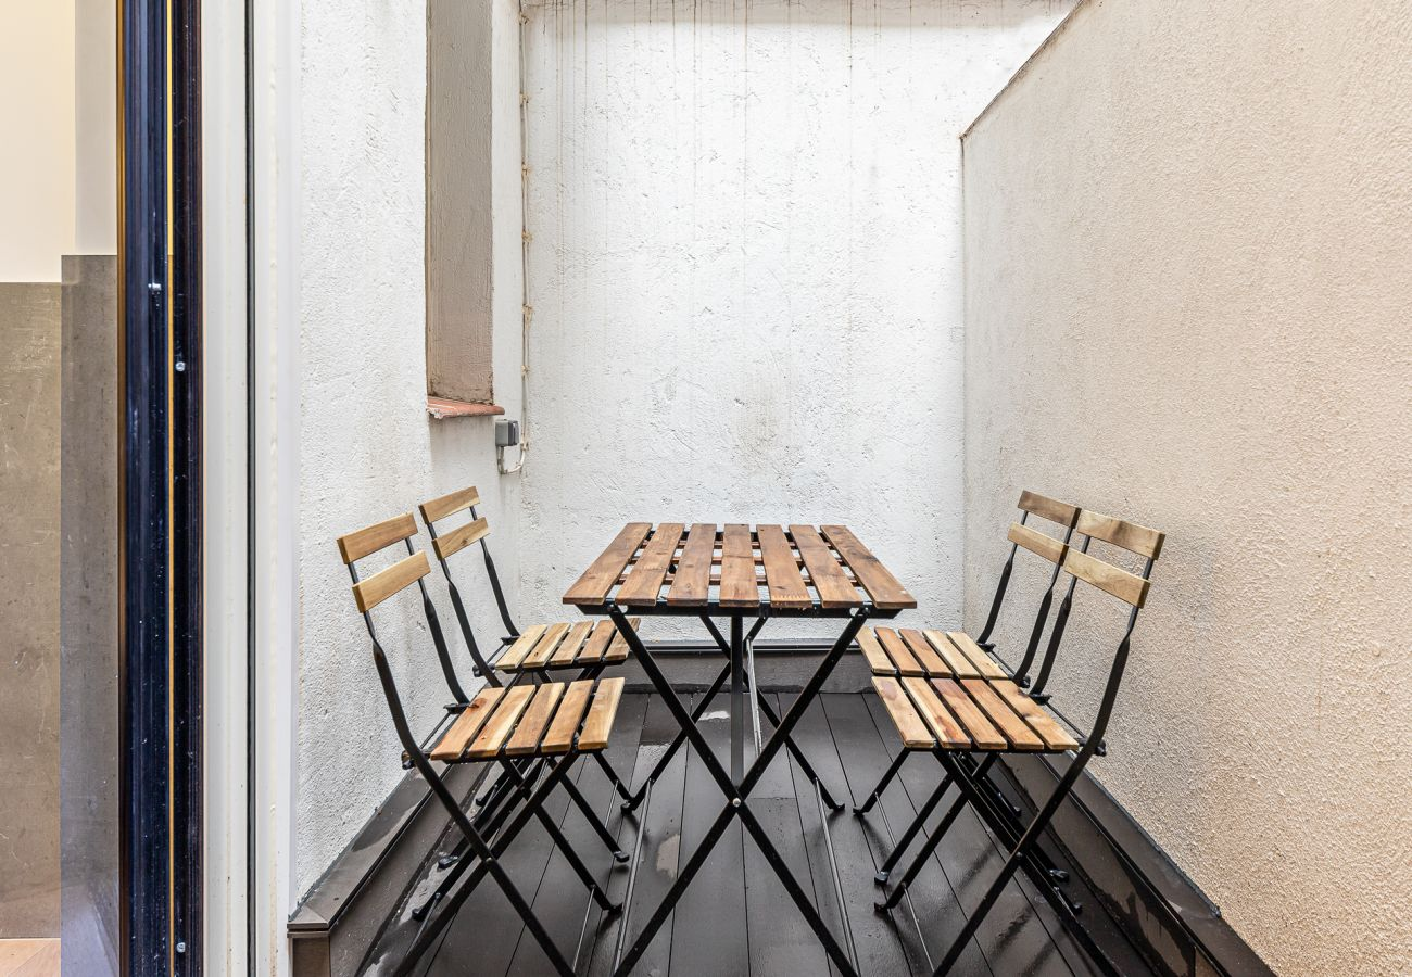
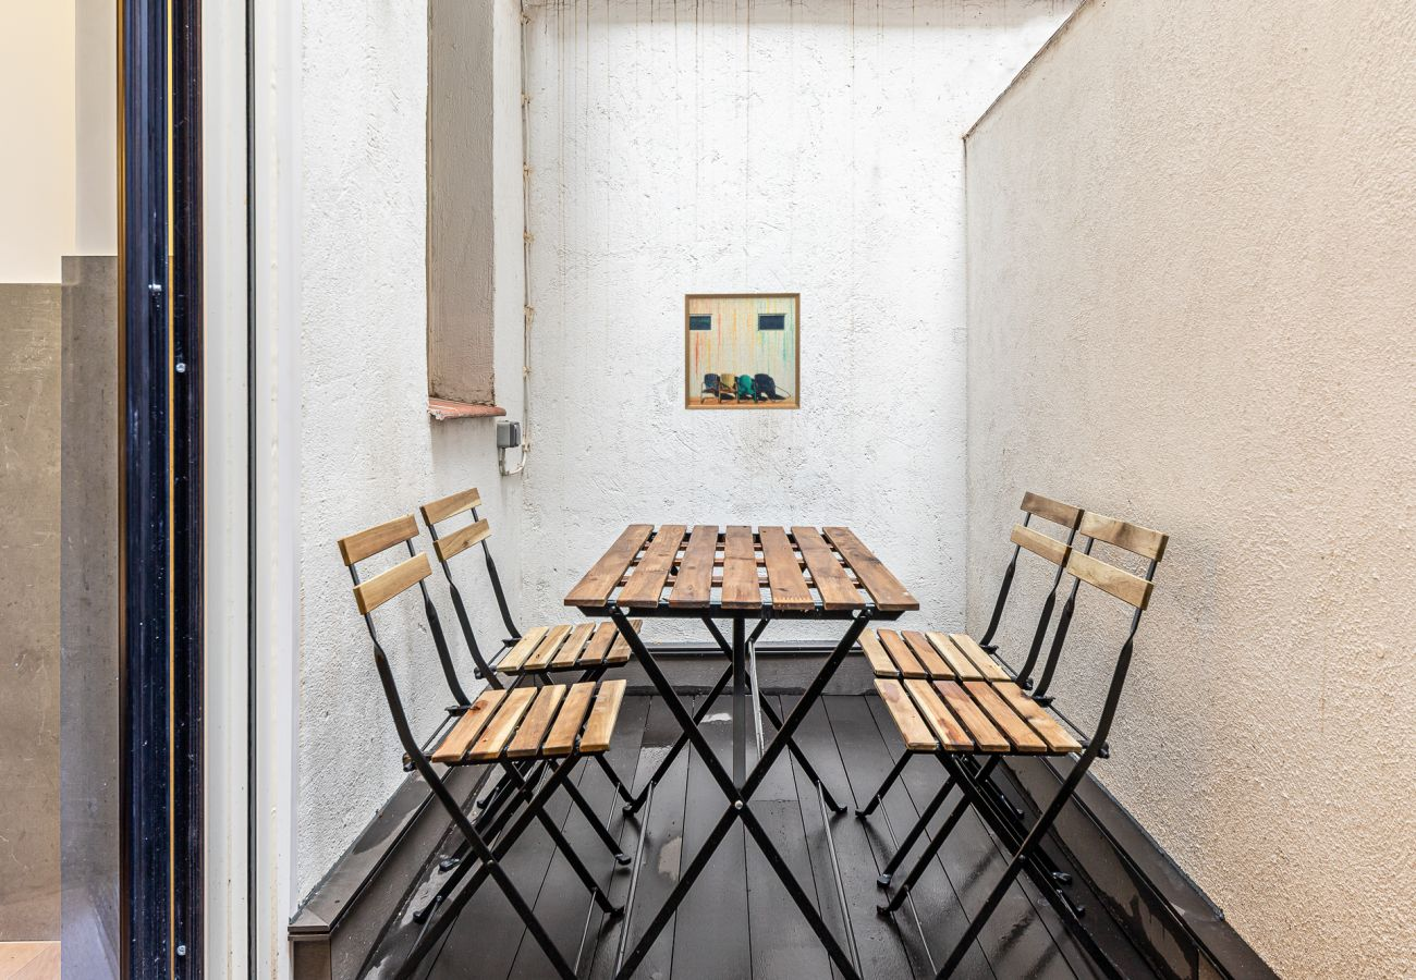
+ wall art [684,292,802,411]
